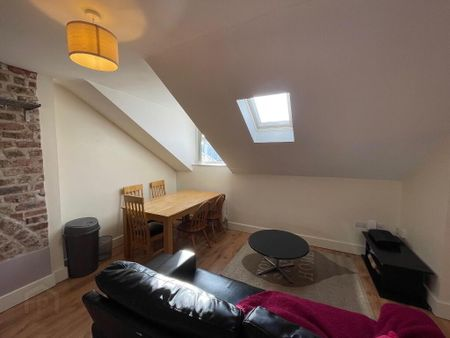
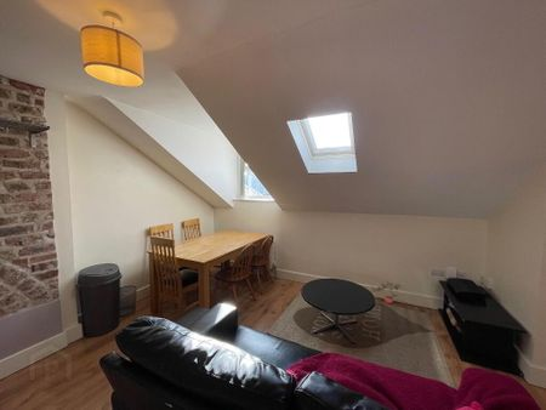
+ potted plant [370,281,402,304]
